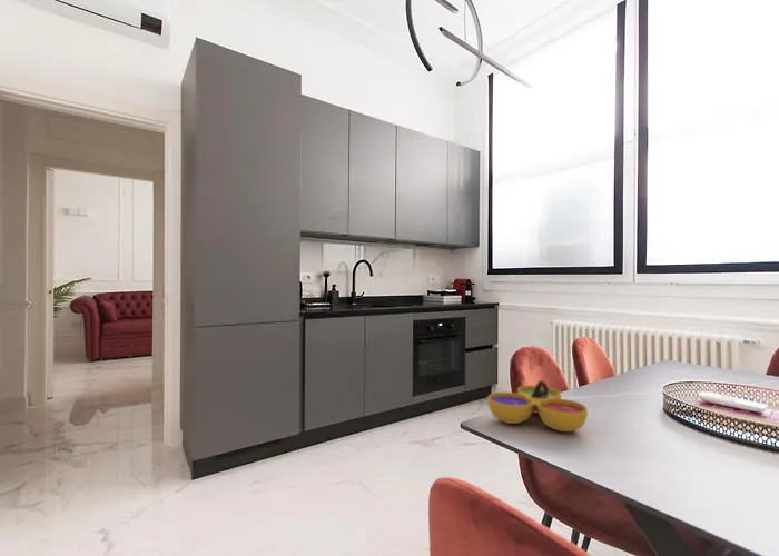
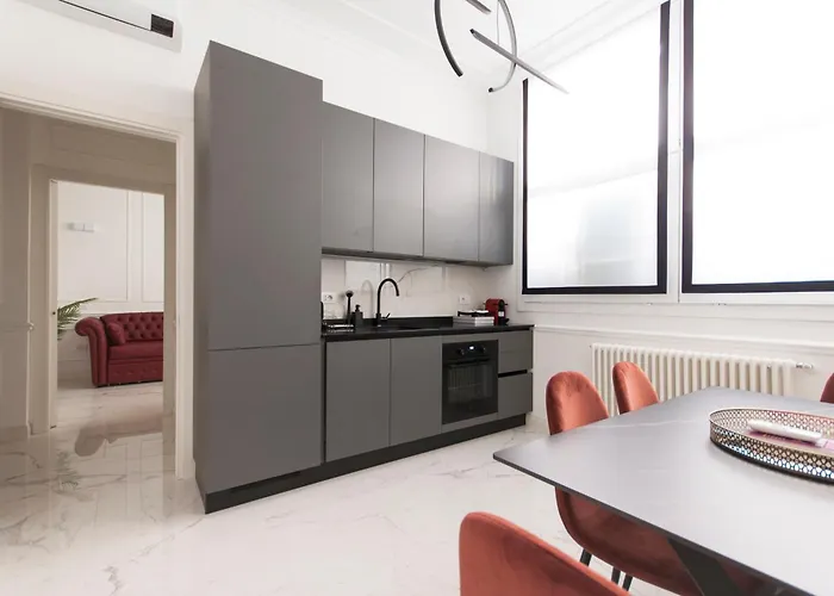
- decorative bowl [486,379,589,433]
